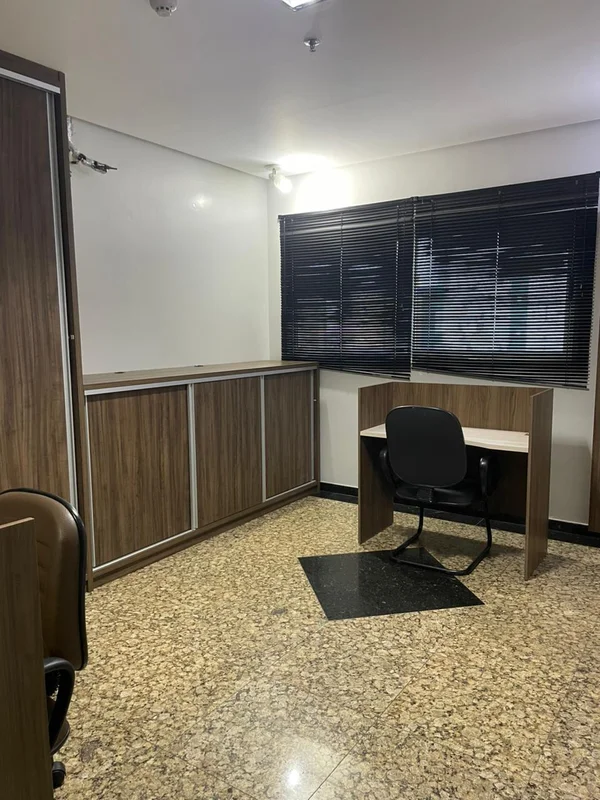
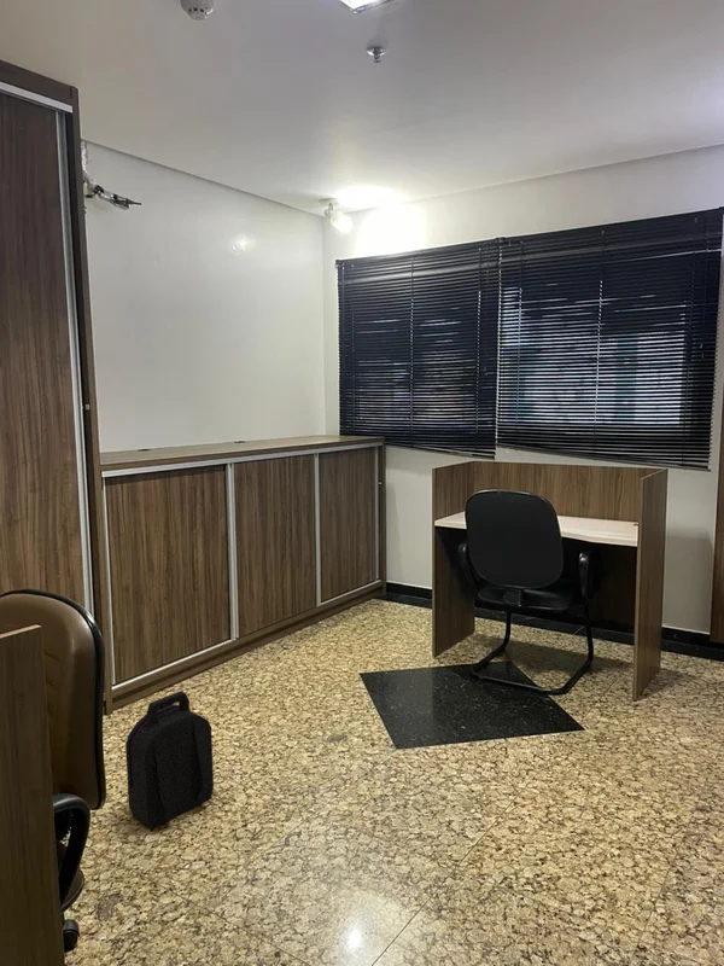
+ backpack [124,691,215,831]
